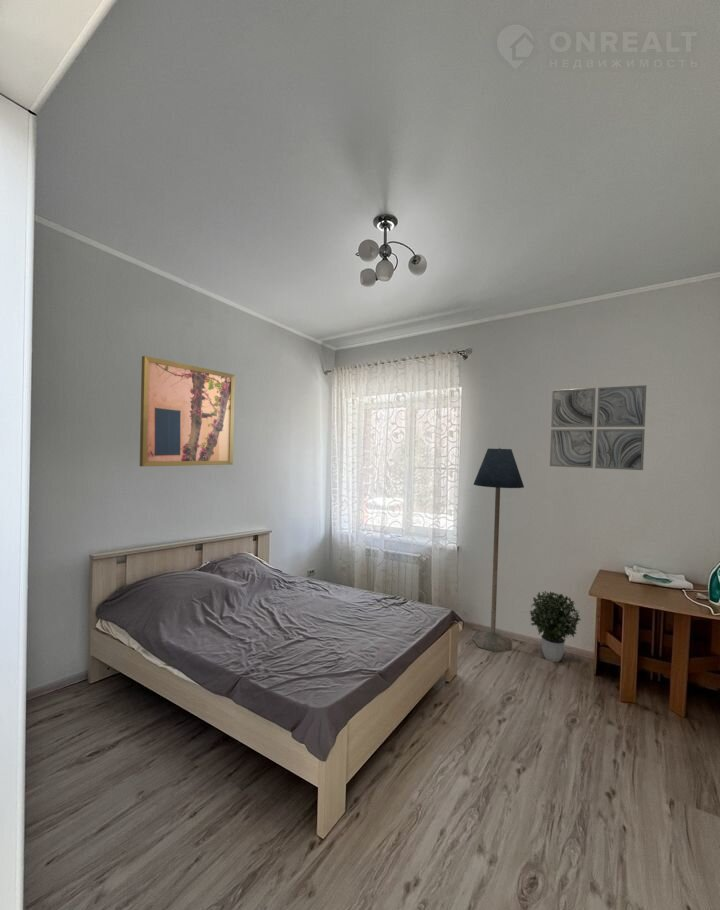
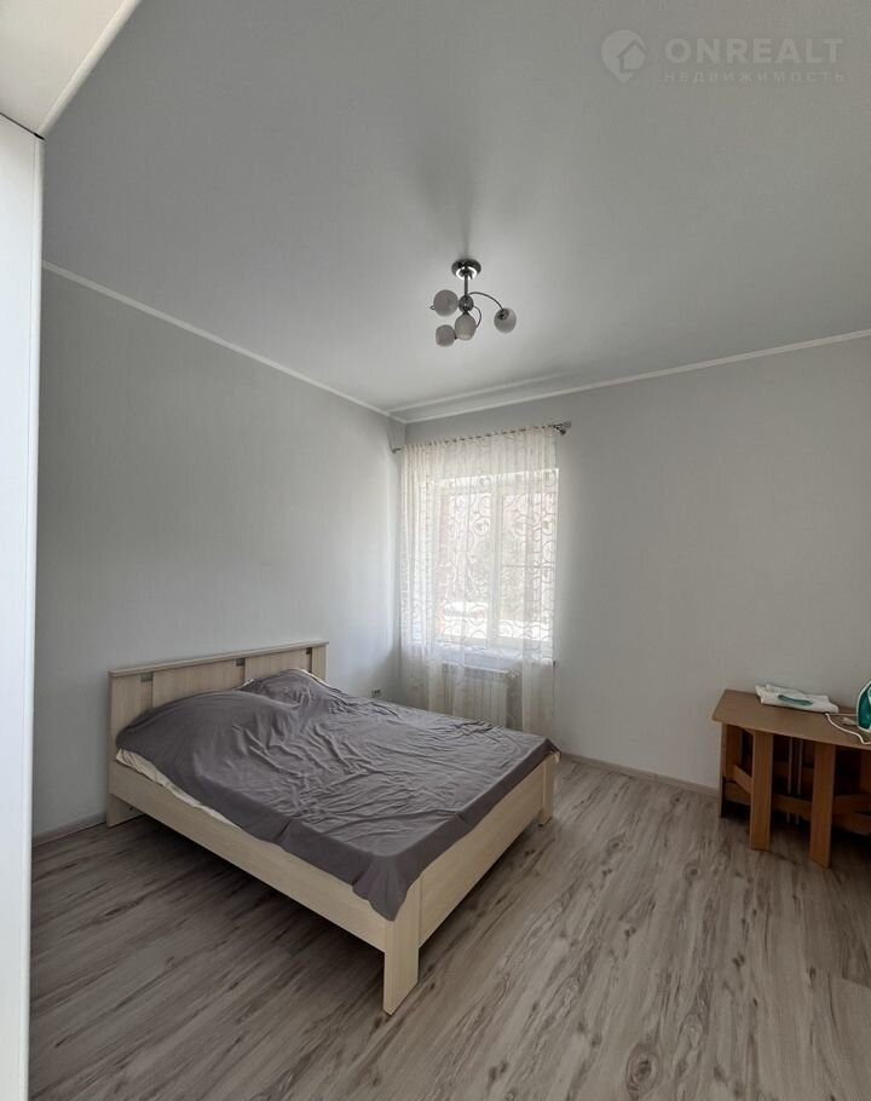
- wall art [549,384,647,471]
- wall art [139,355,236,467]
- floor lamp [471,447,525,653]
- potted plant [529,590,582,663]
